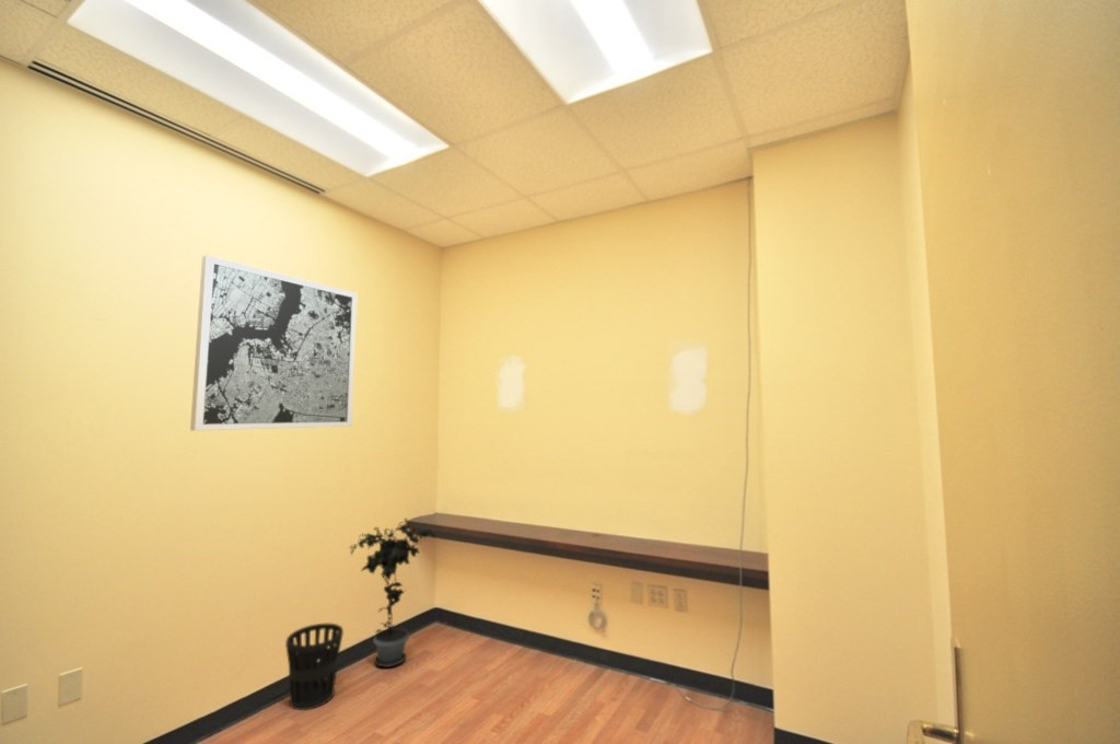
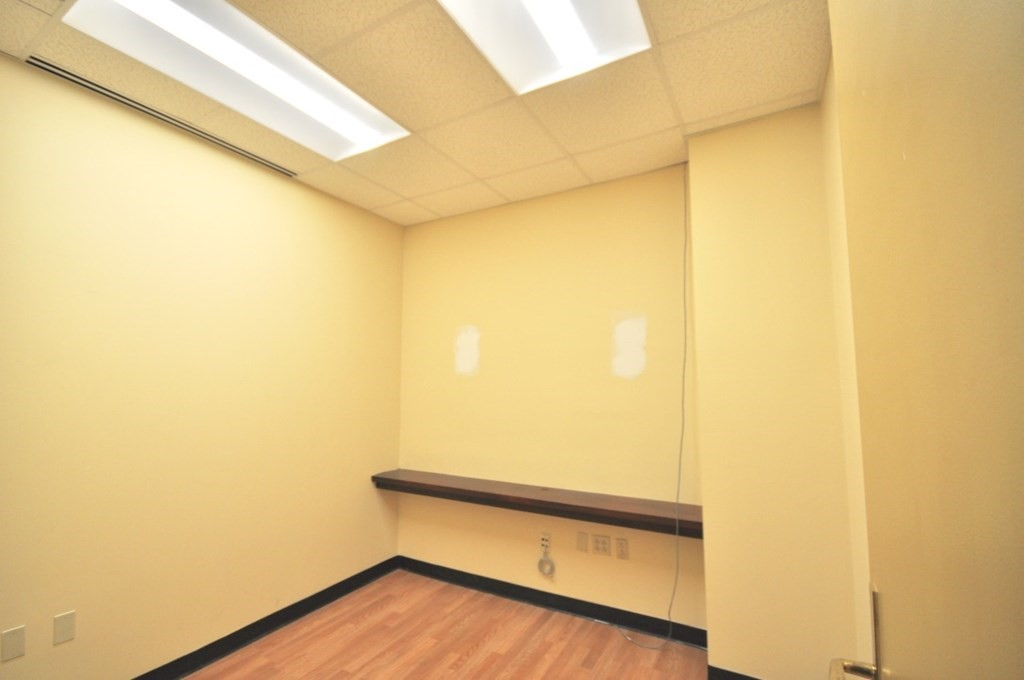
- wastebasket [284,623,345,711]
- wall art [189,254,358,432]
- potted plant [349,516,439,669]
